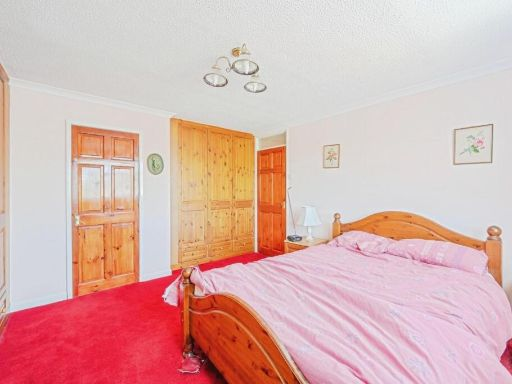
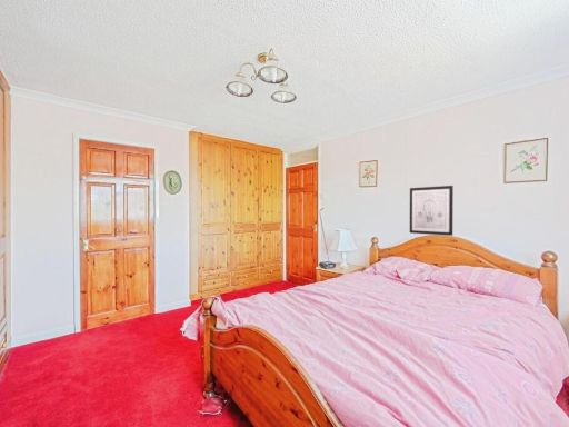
+ wall art [409,185,455,237]
